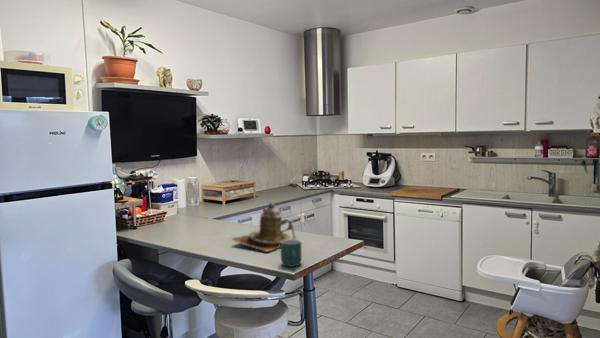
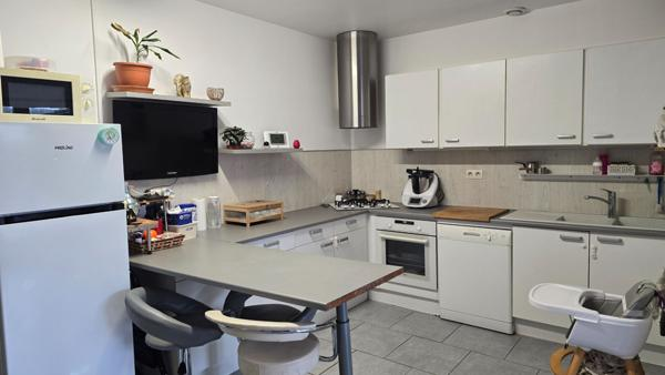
- mug [280,238,302,268]
- teapot [230,202,297,253]
